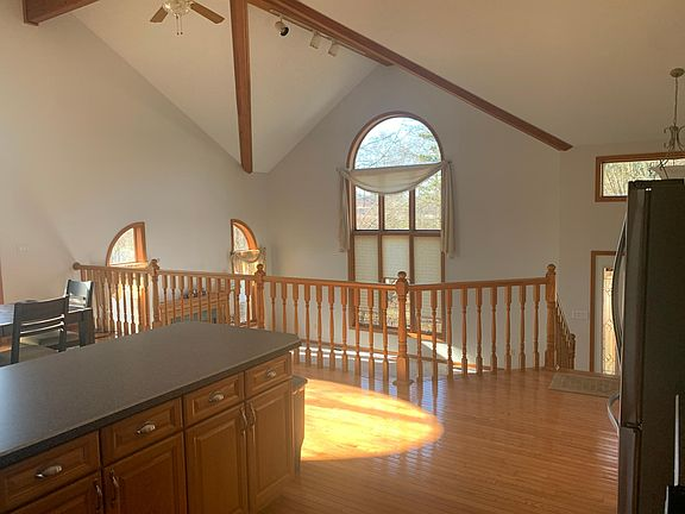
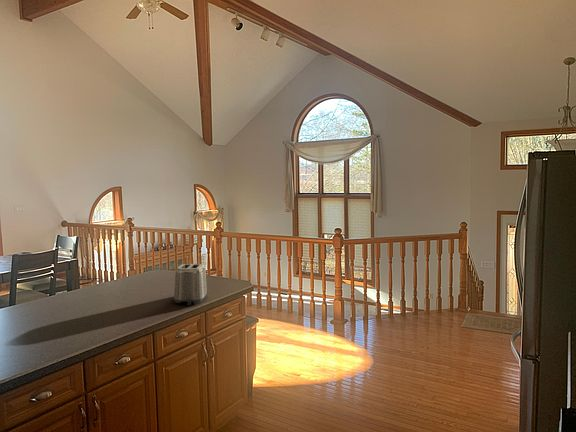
+ toaster [173,263,208,306]
